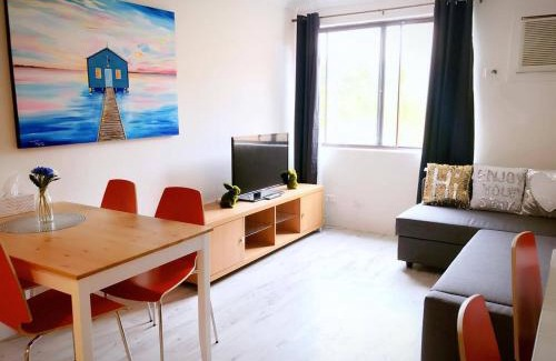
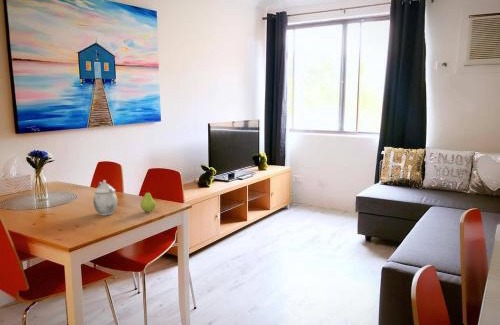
+ teapot [92,179,118,216]
+ fruit [139,188,157,213]
